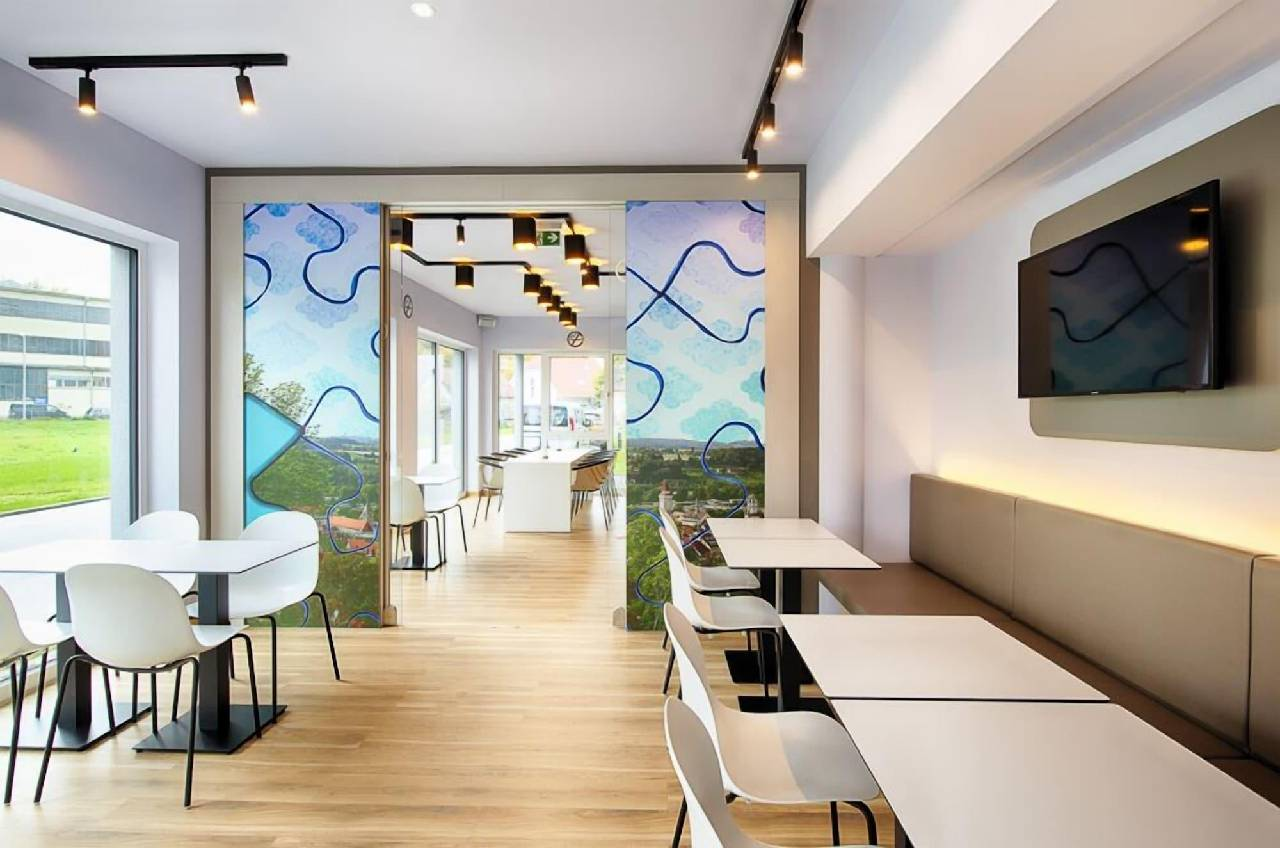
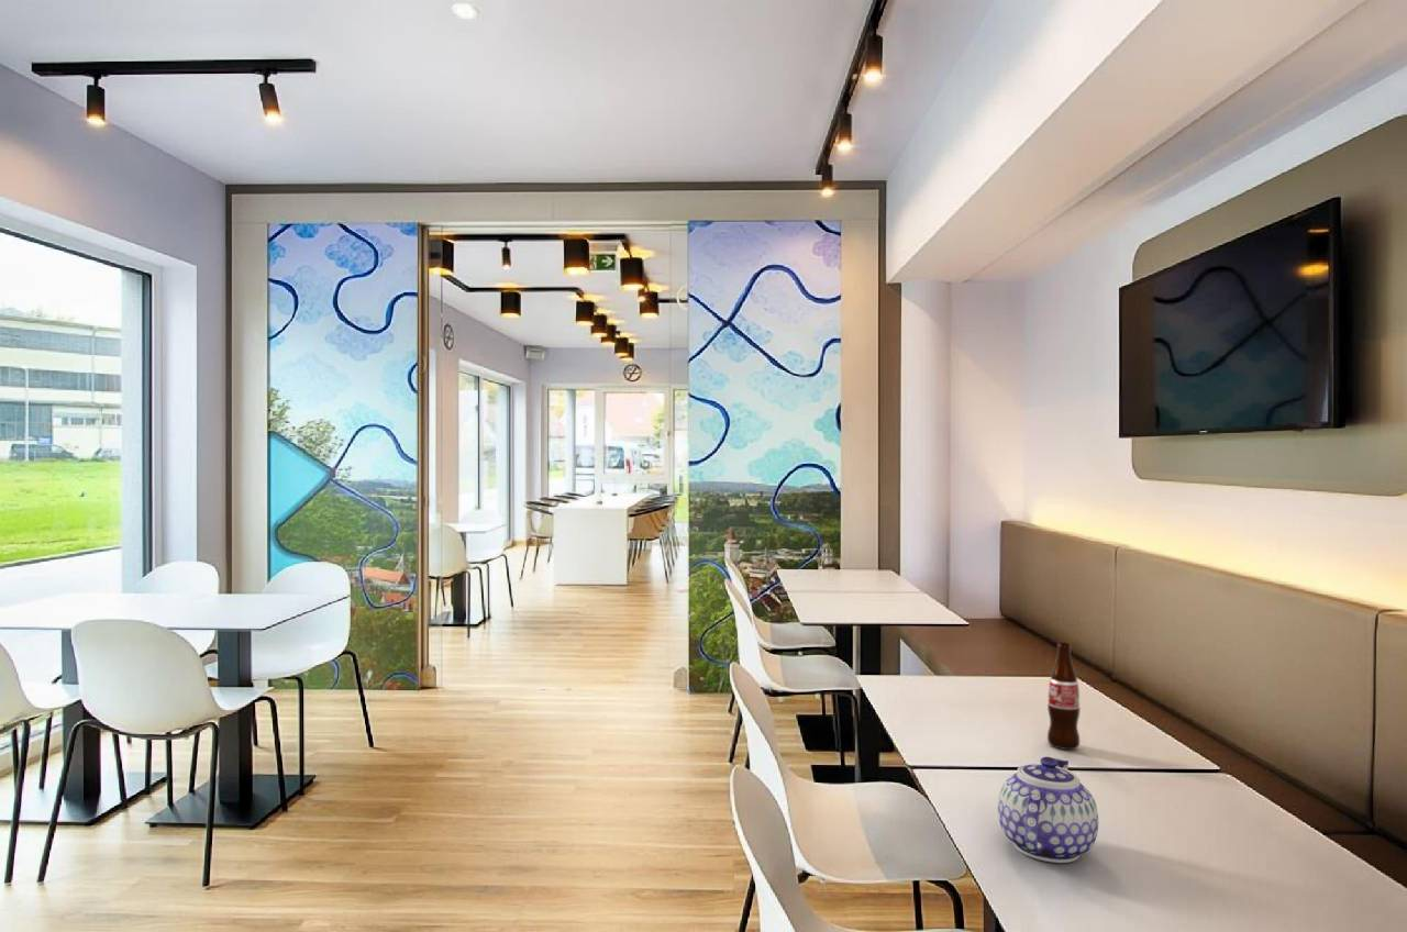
+ bottle [1046,642,1082,751]
+ teapot [997,756,1099,864]
